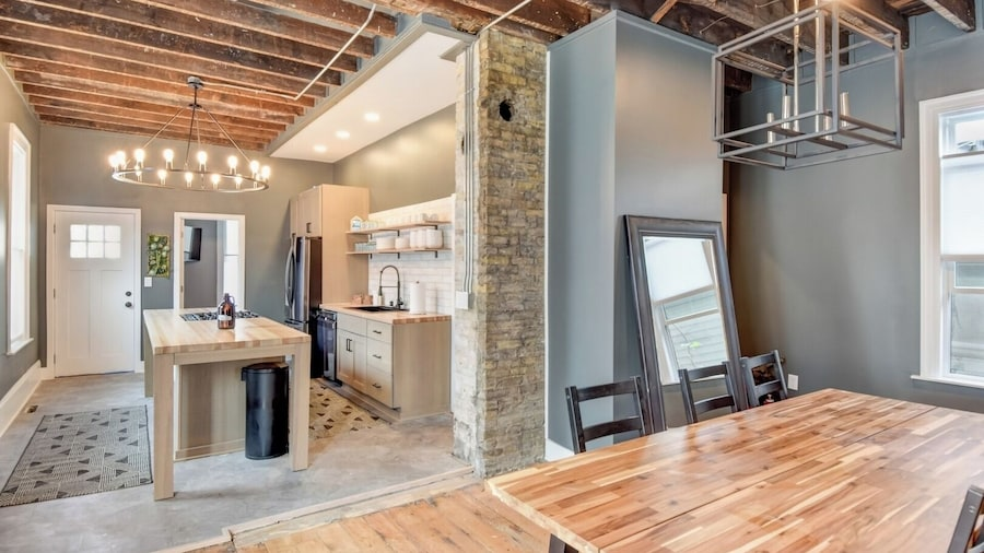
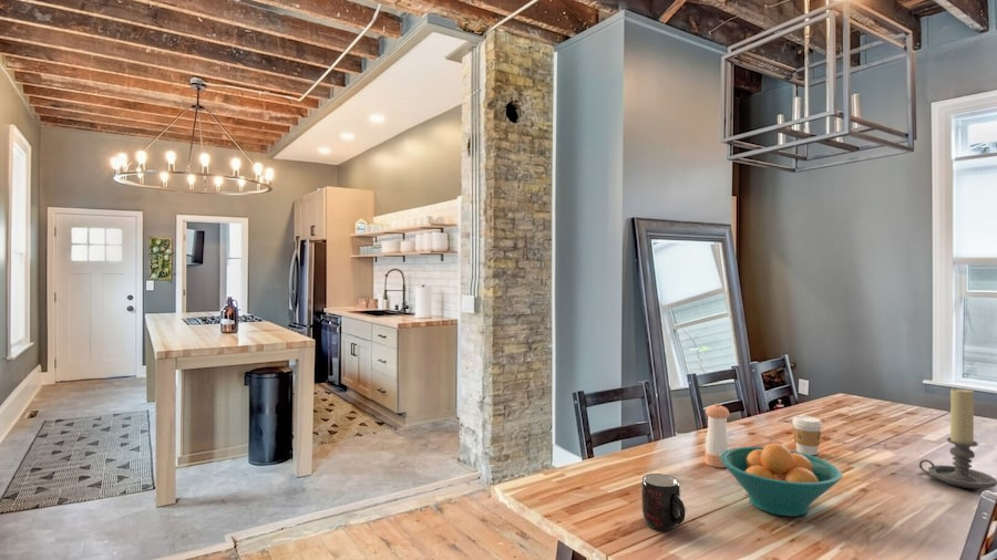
+ candle holder [918,386,997,490]
+ pepper shaker [705,403,730,468]
+ coffee cup [791,414,823,456]
+ mug [640,473,687,532]
+ fruit bowl [720,443,843,517]
